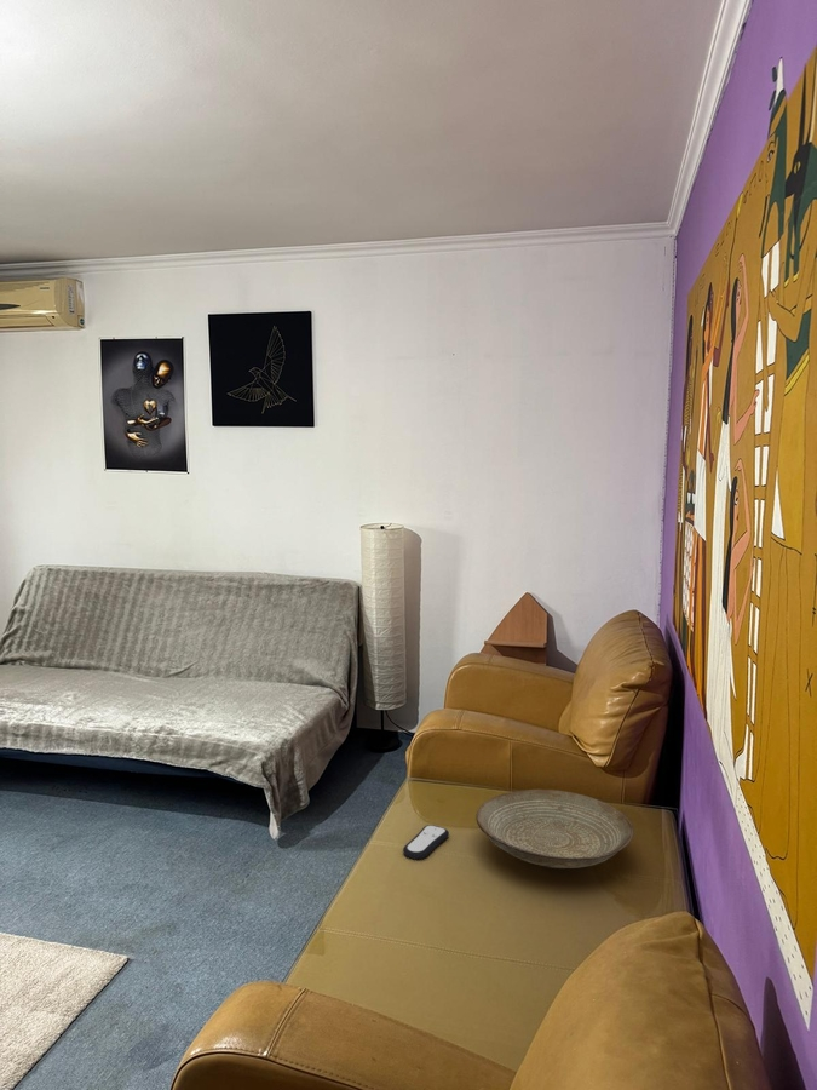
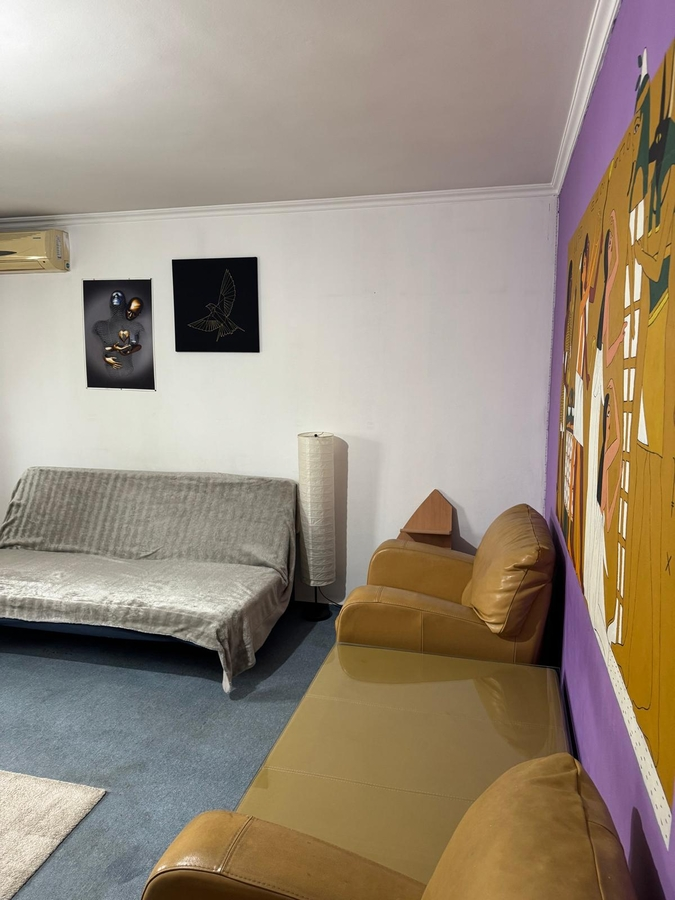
- decorative bowl [474,788,634,870]
- remote control [402,824,450,861]
